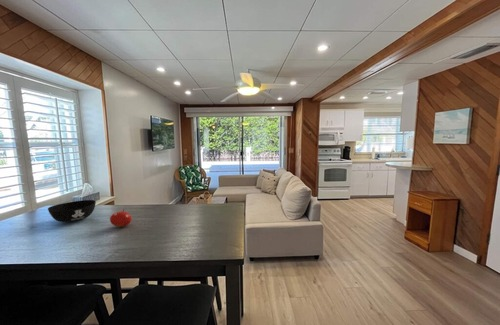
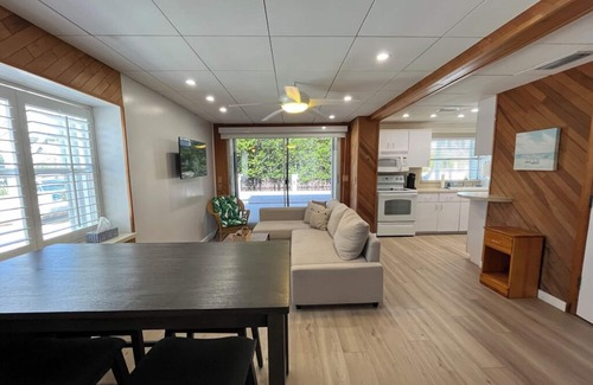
- bowl [47,199,97,223]
- fruit [109,208,133,228]
